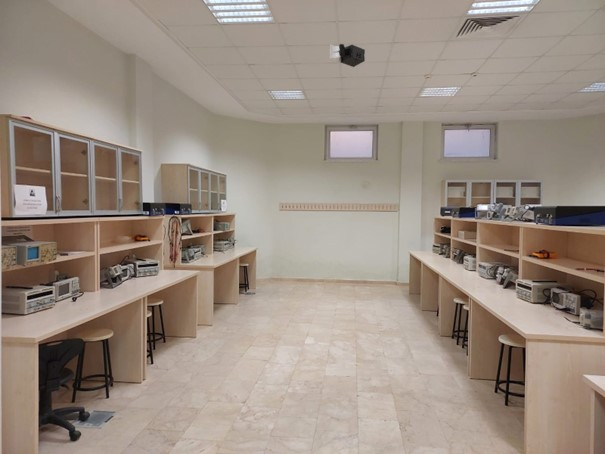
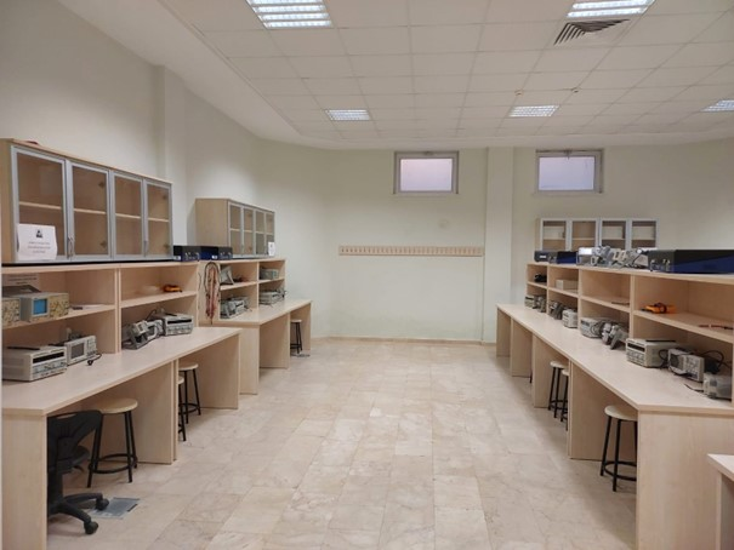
- projector [329,43,366,68]
